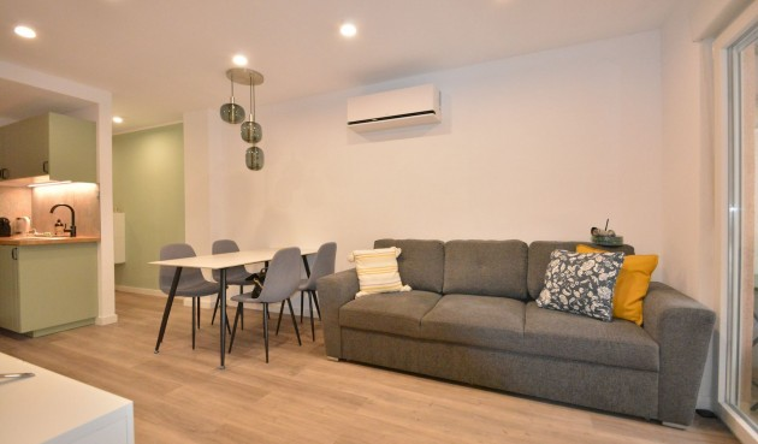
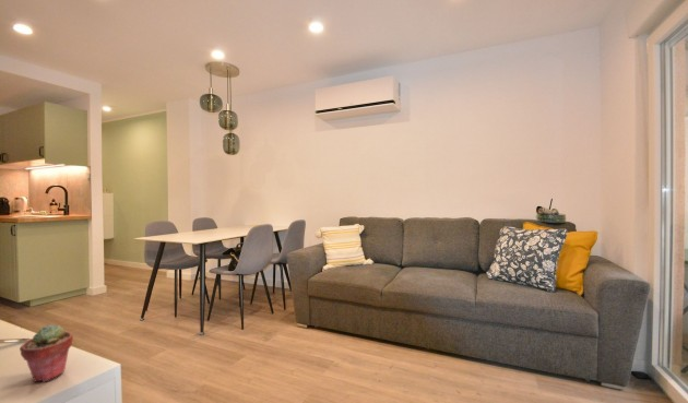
+ potted succulent [19,323,74,383]
